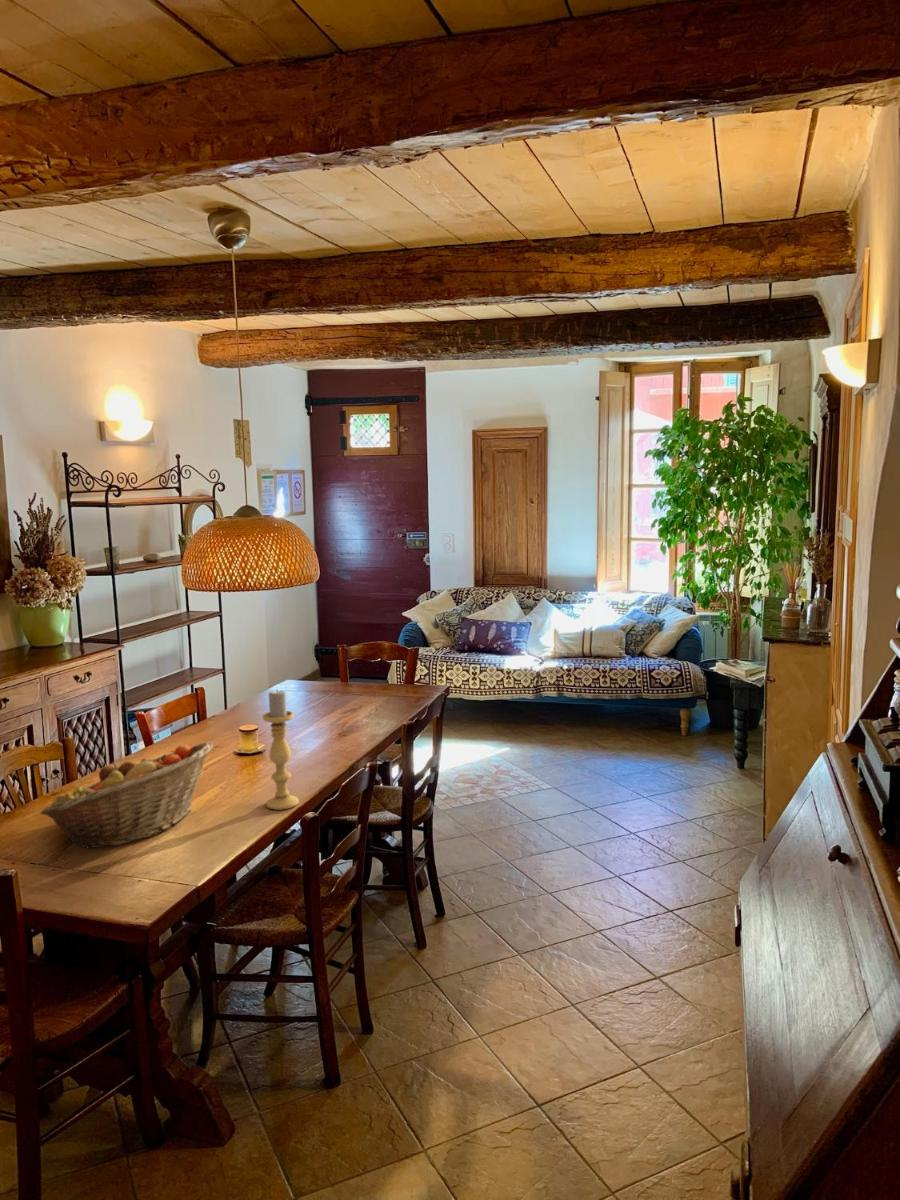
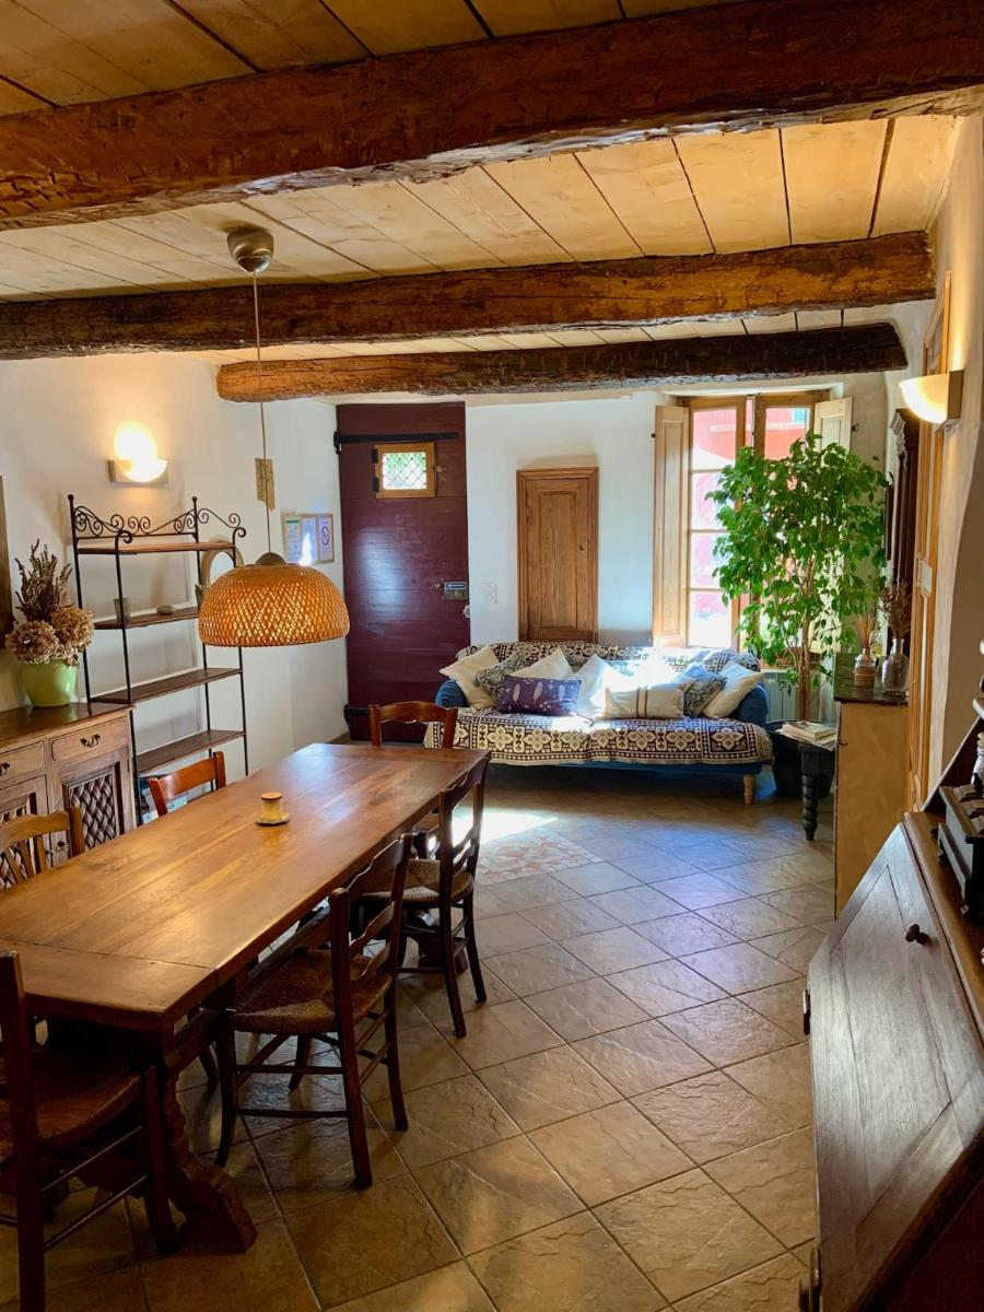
- candle holder [262,690,300,811]
- fruit basket [39,742,214,850]
